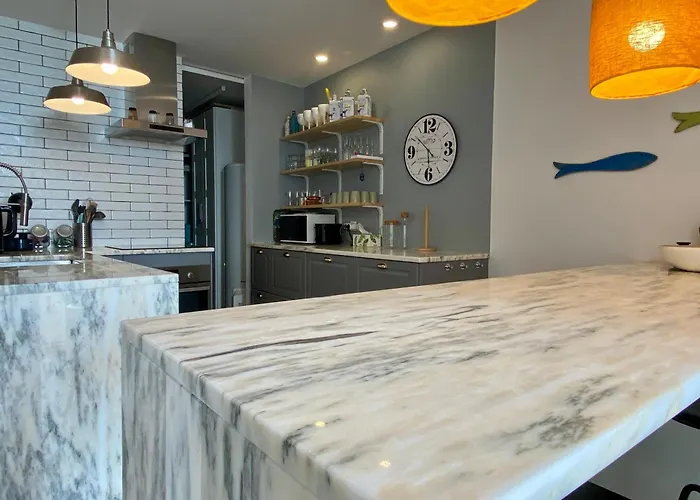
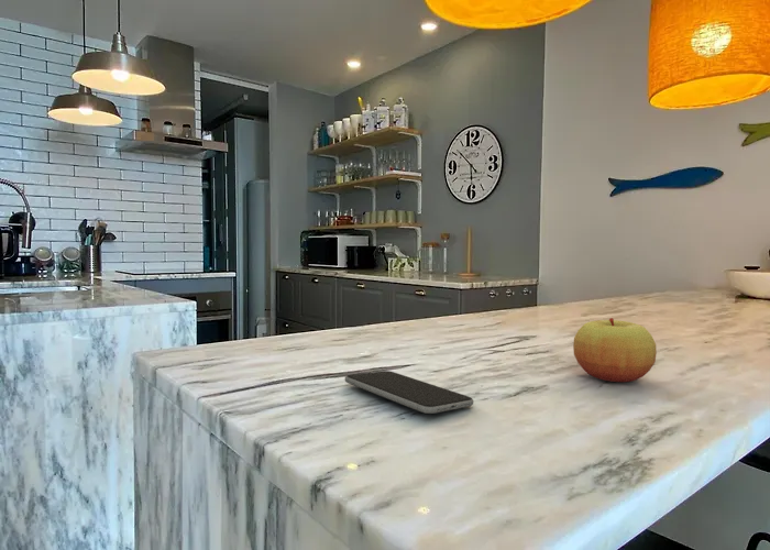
+ apple [572,317,658,383]
+ smartphone [344,370,474,415]
